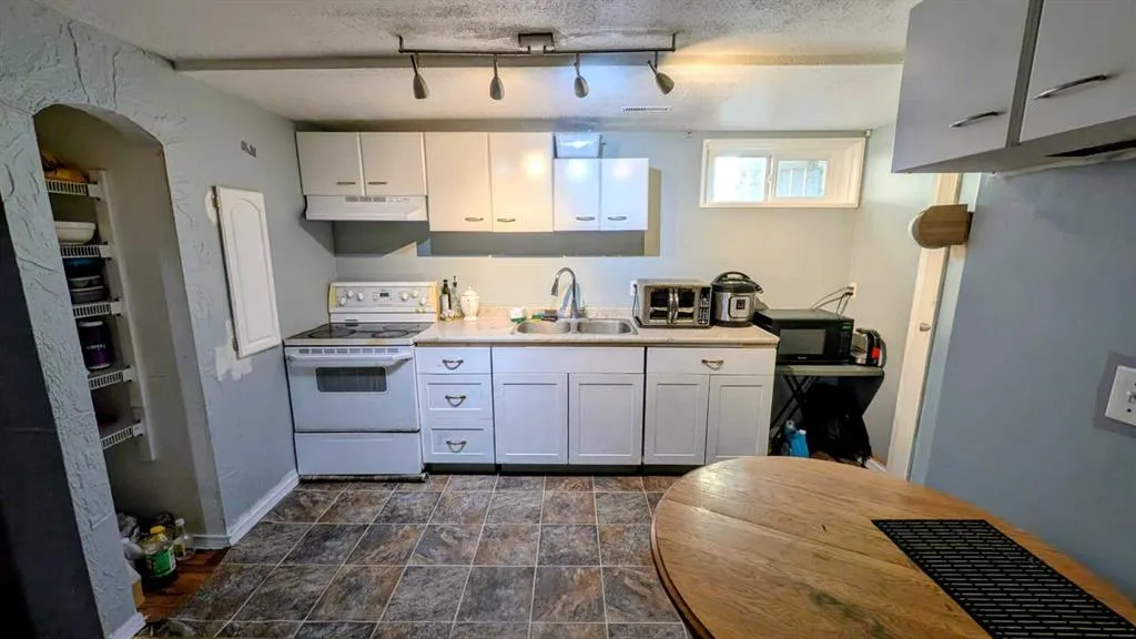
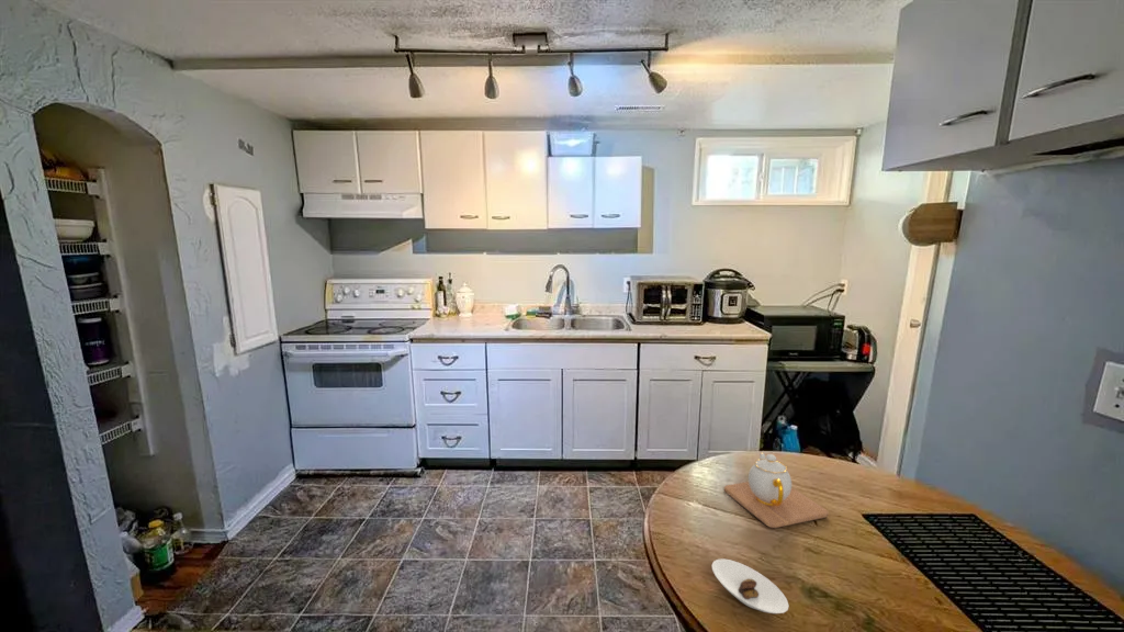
+ saucer [711,557,789,614]
+ teapot [723,452,829,529]
